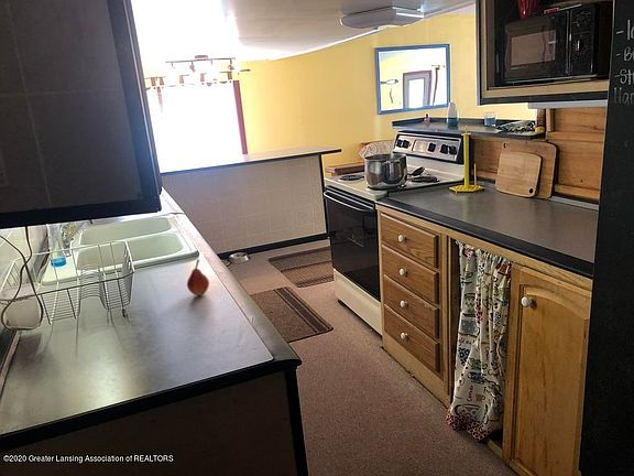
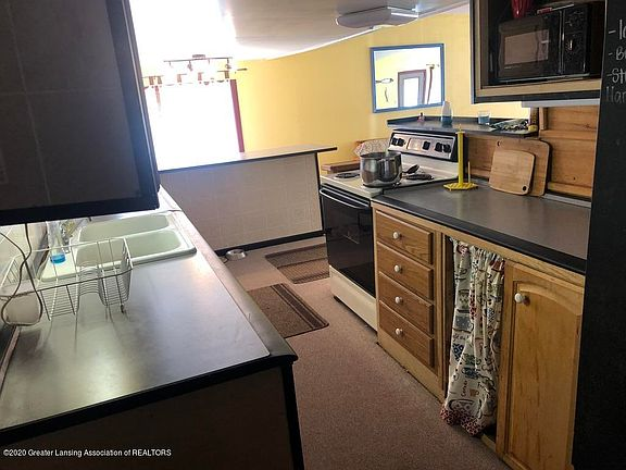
- fruit [186,258,210,296]
